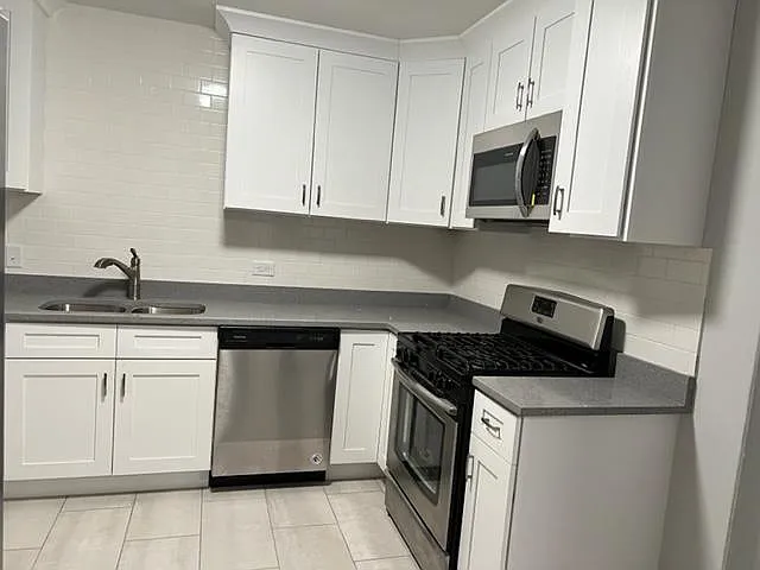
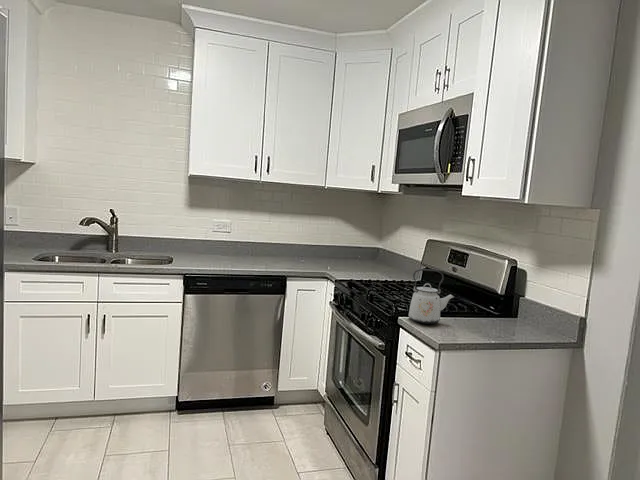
+ kettle [407,268,455,325]
